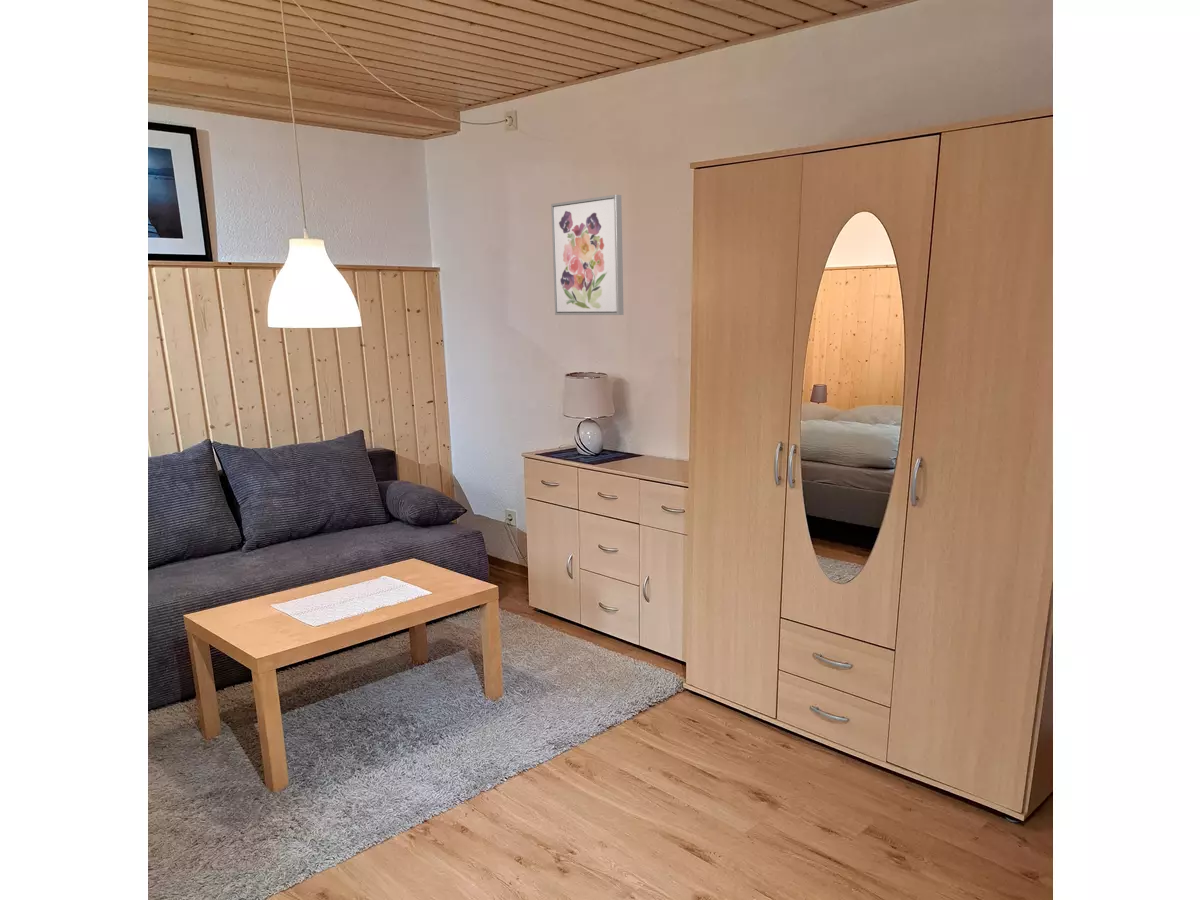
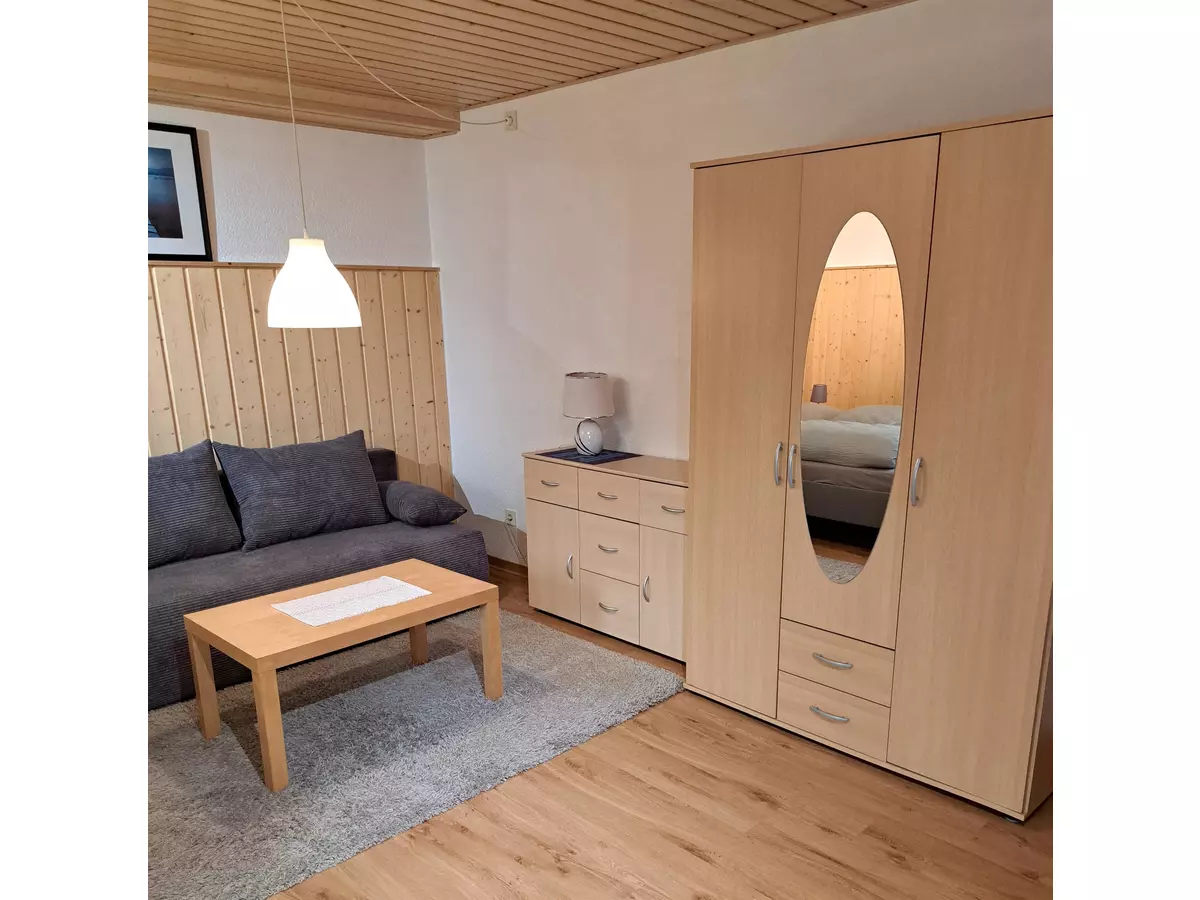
- wall art [550,194,625,316]
